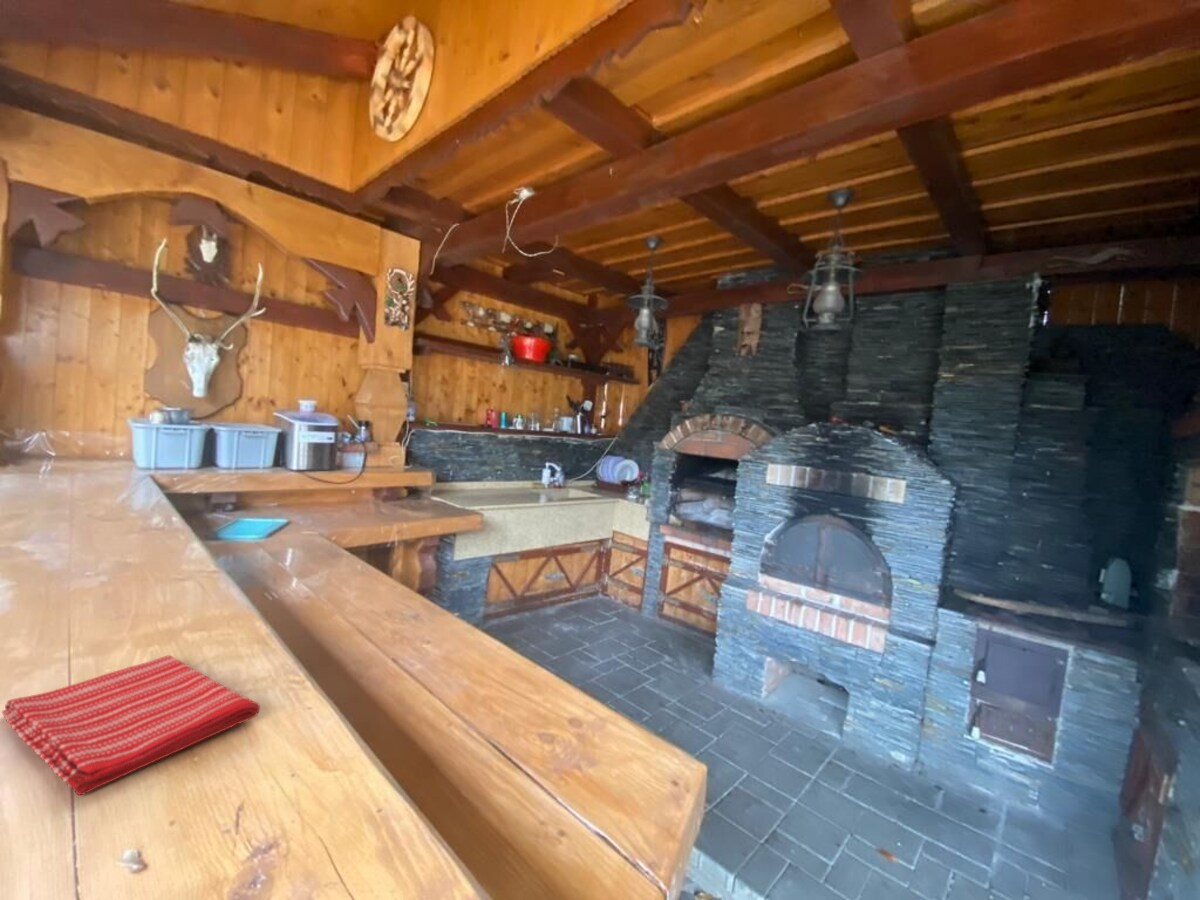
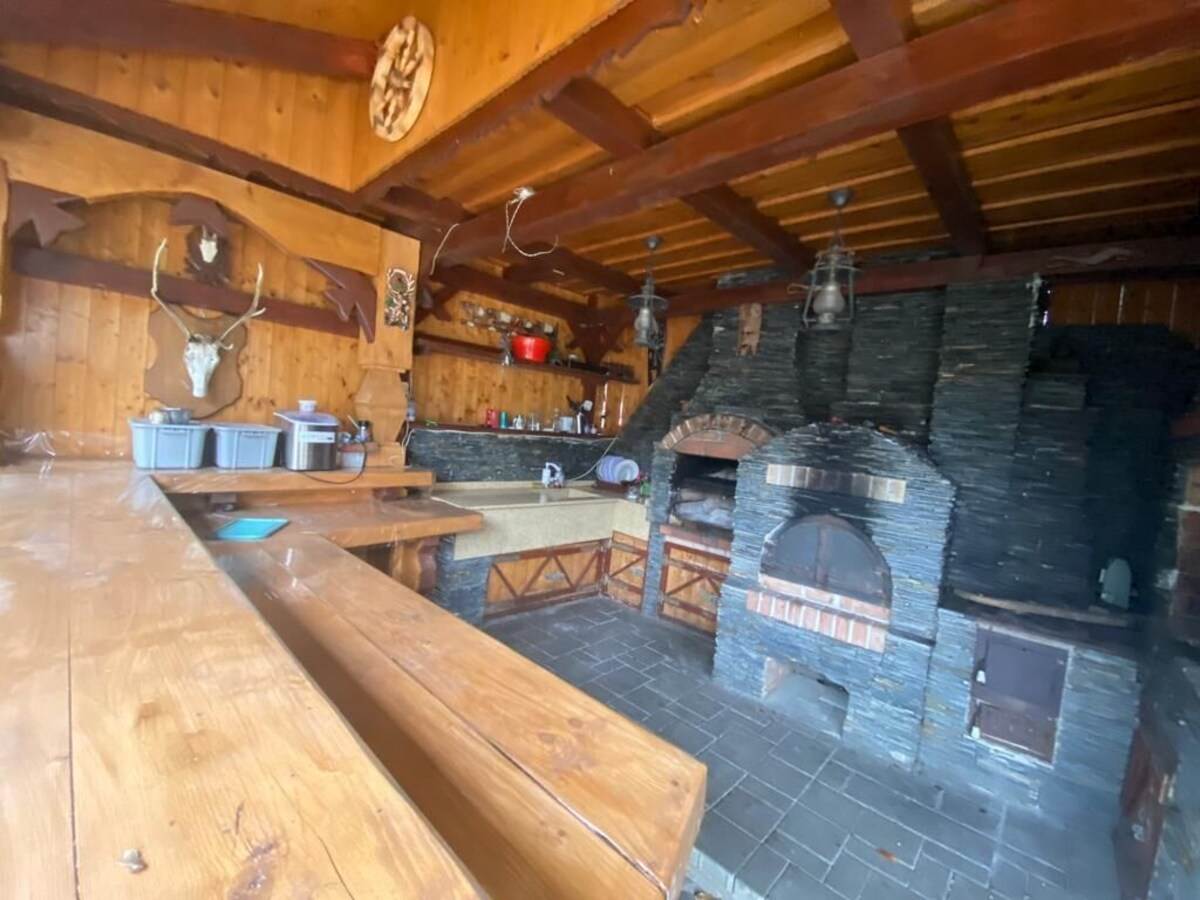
- dish towel [1,654,261,796]
